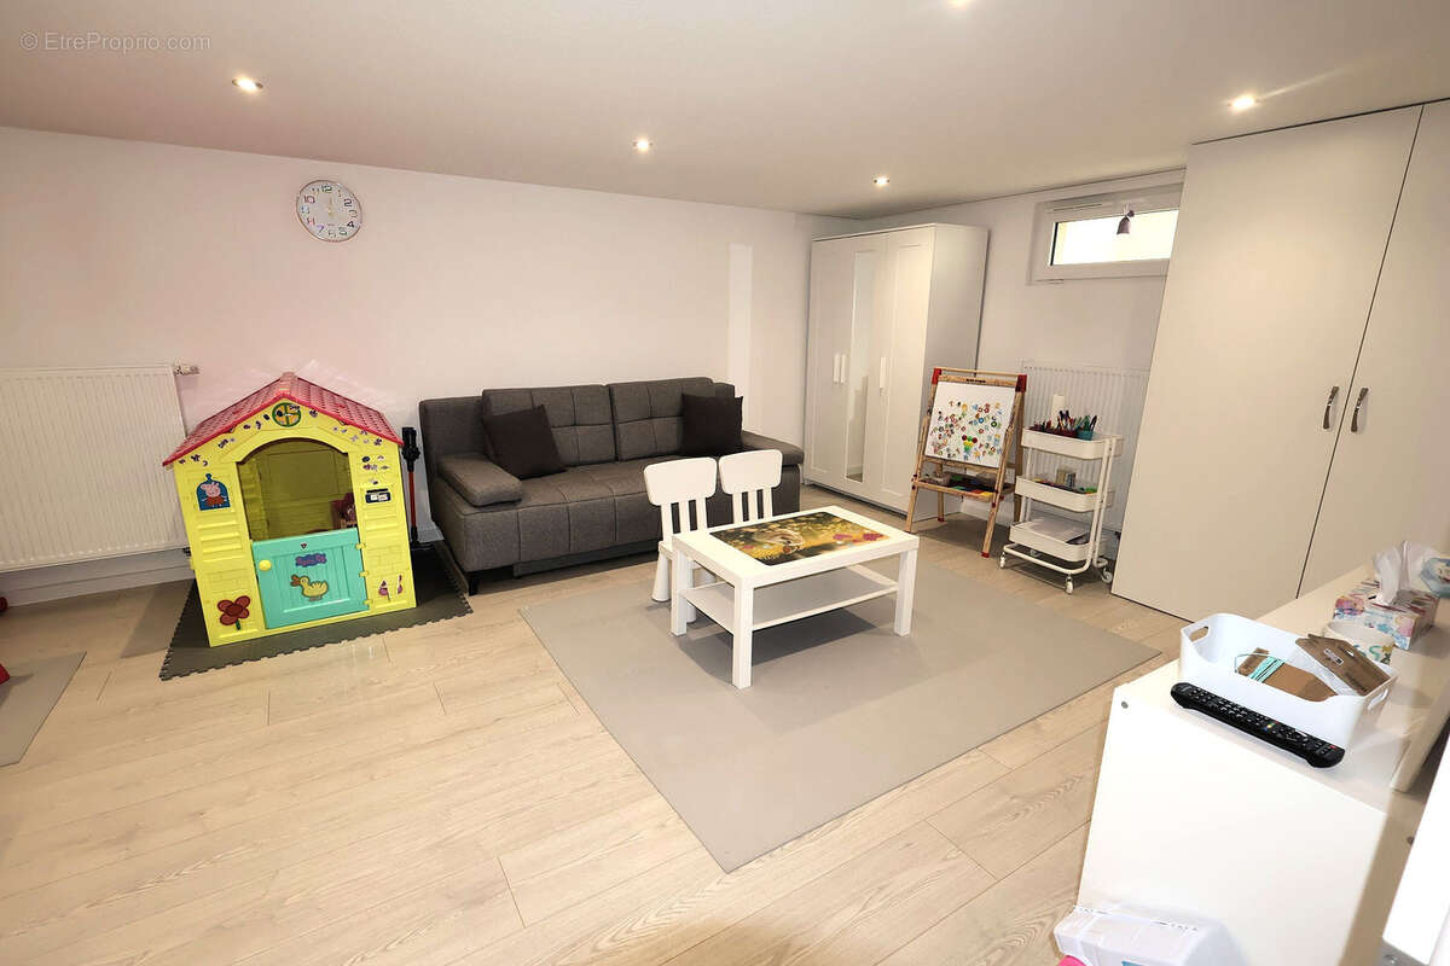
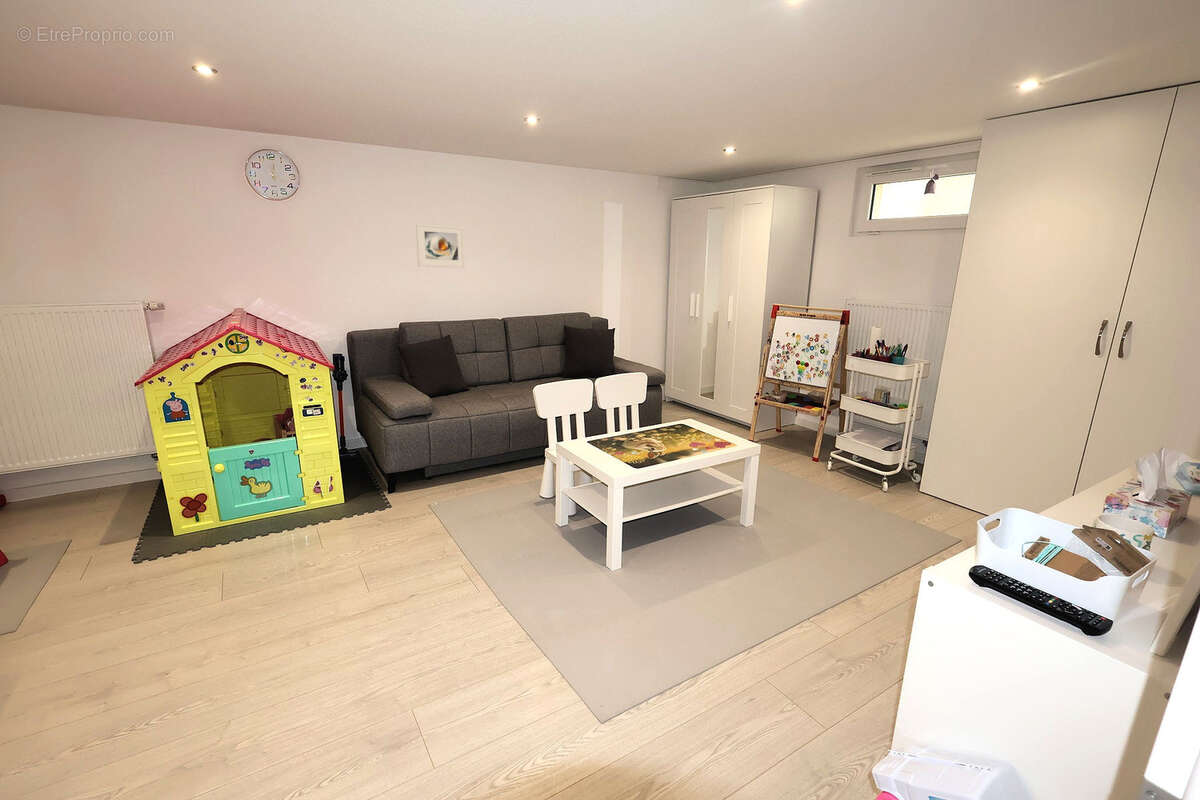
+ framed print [415,222,467,269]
